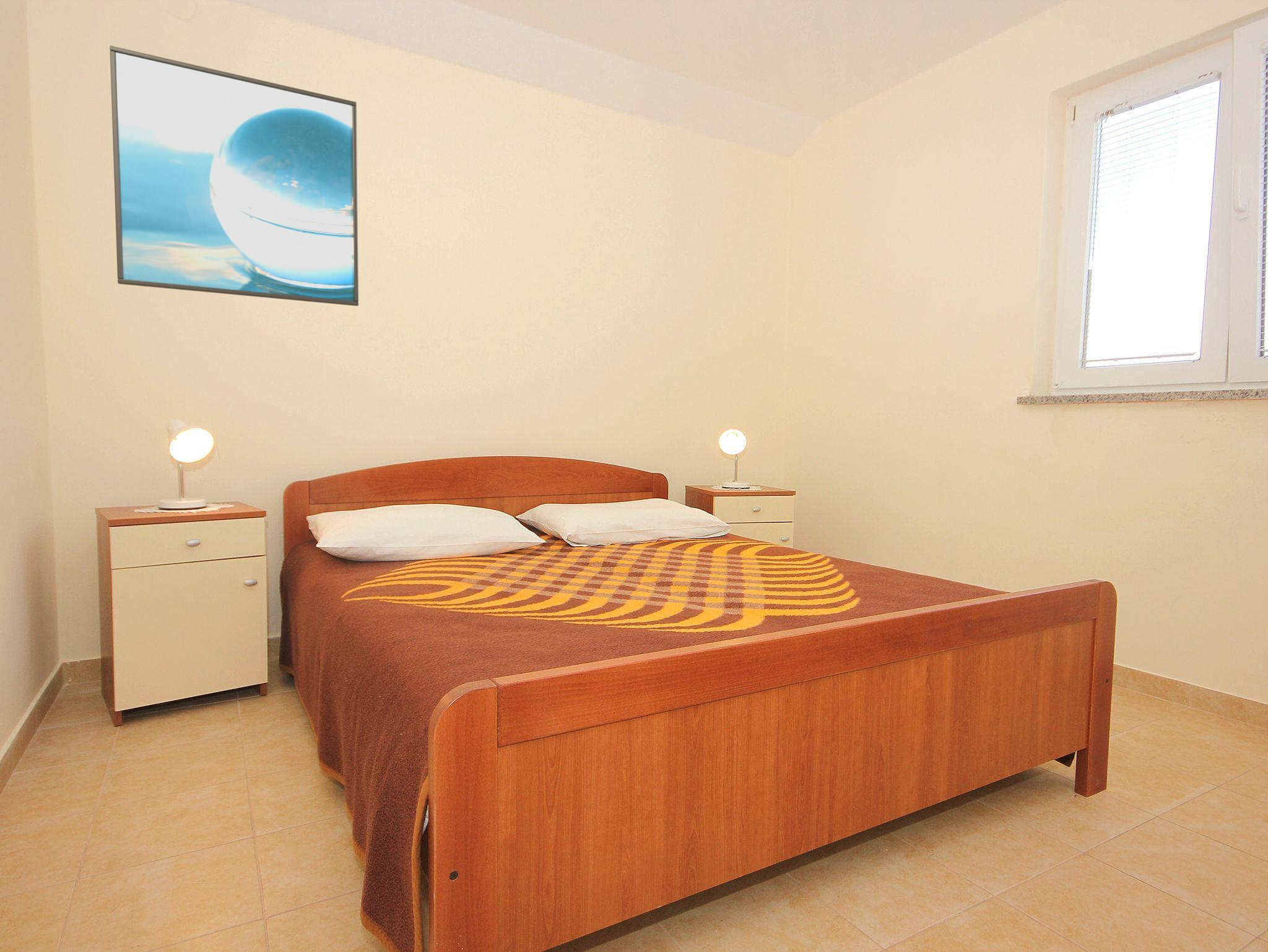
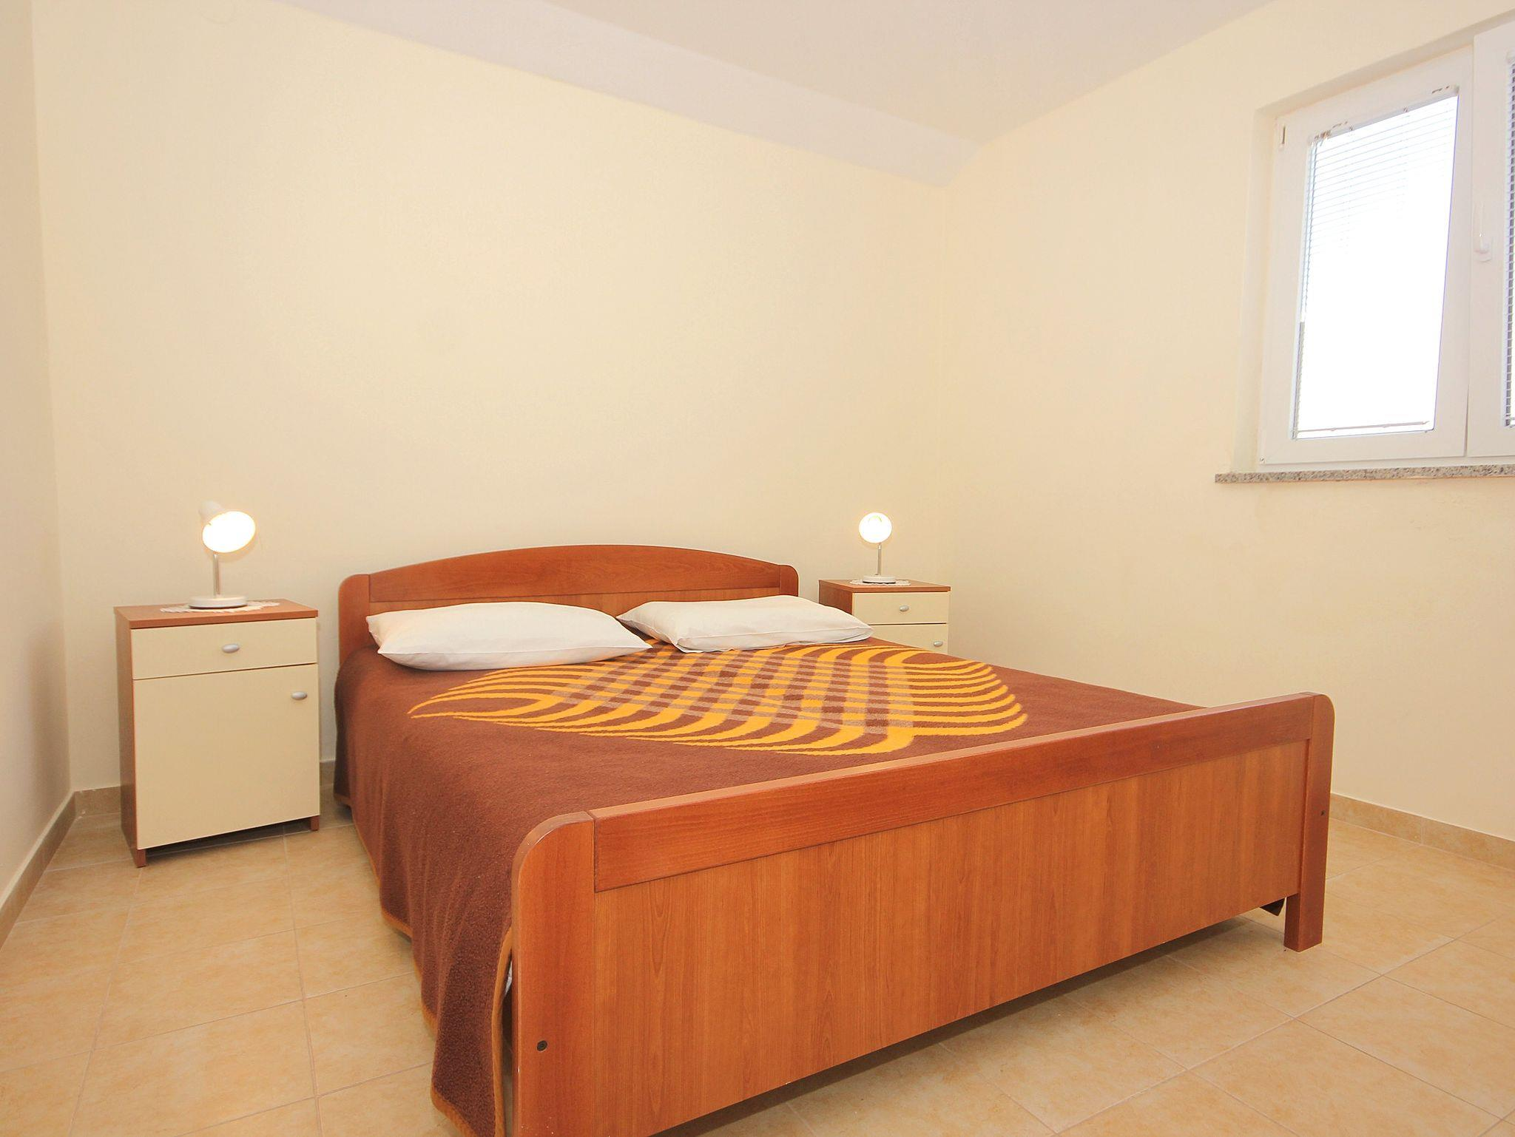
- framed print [109,45,359,306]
